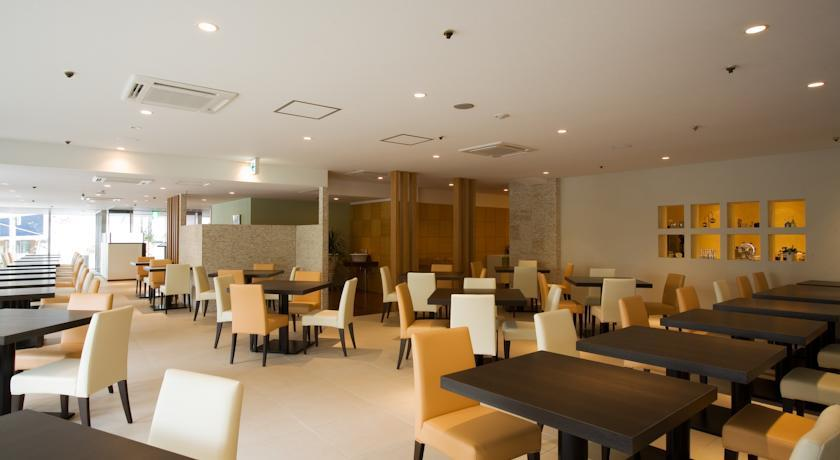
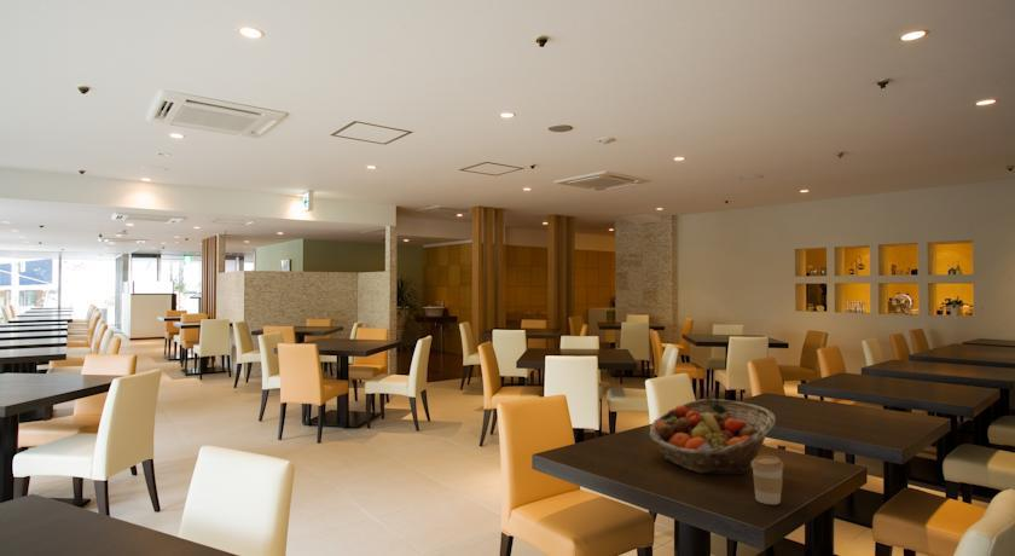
+ fruit basket [648,398,777,476]
+ coffee cup [750,454,785,505]
